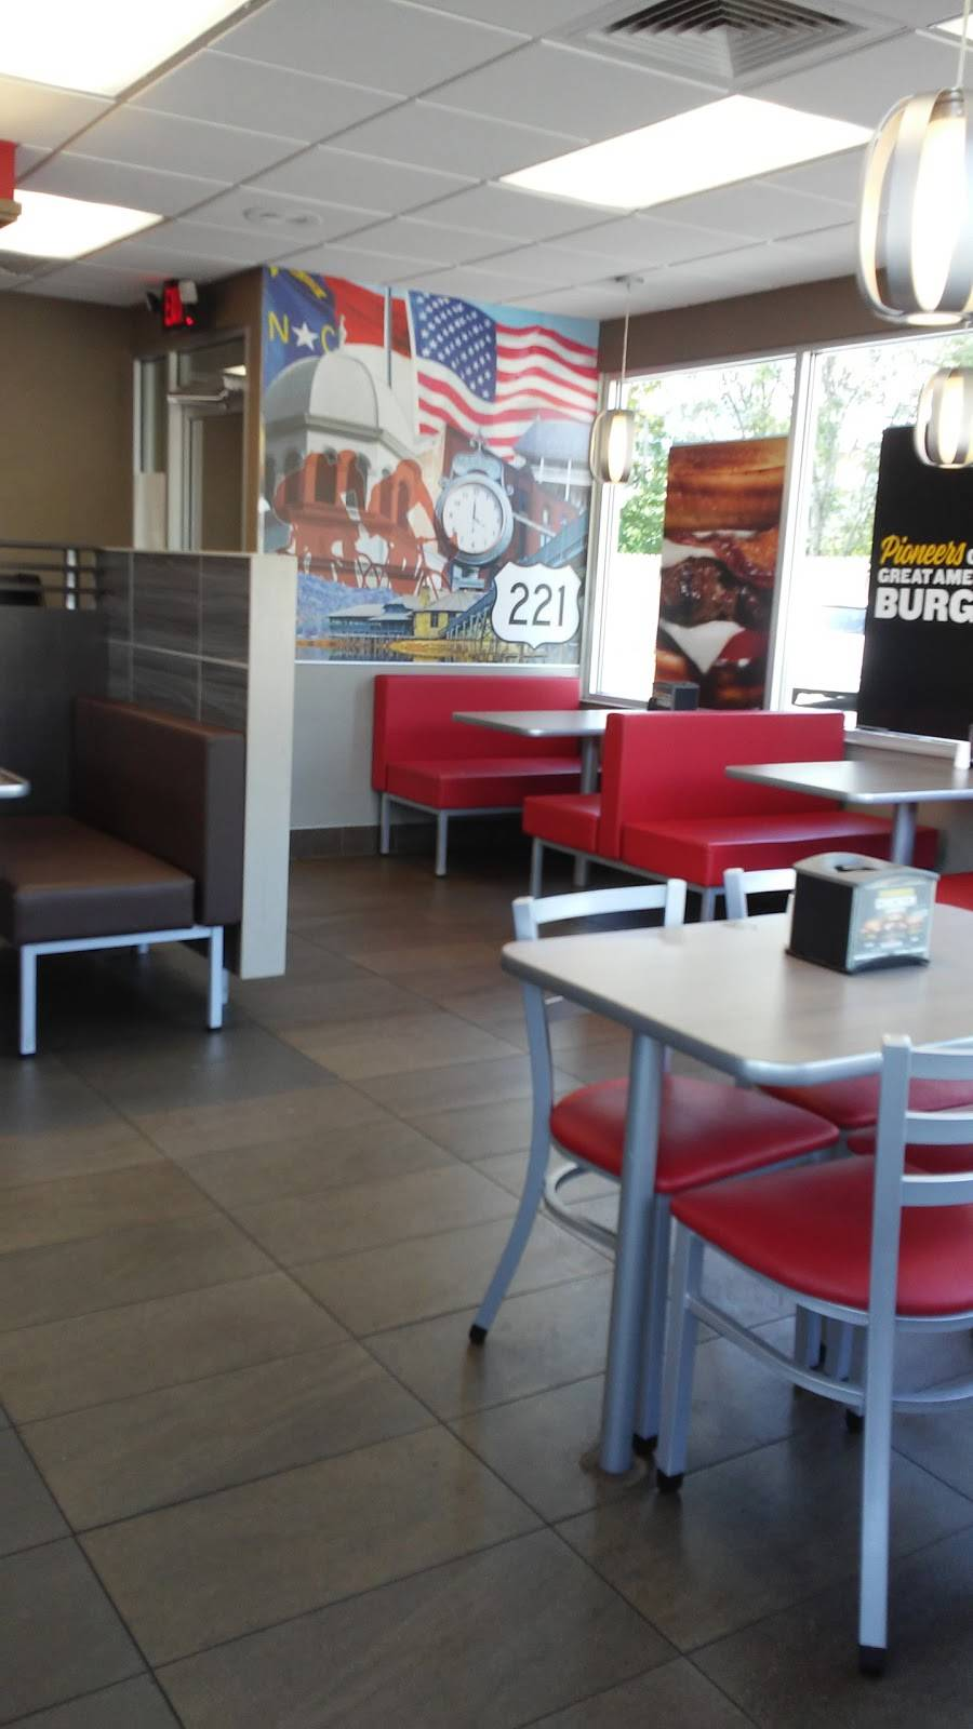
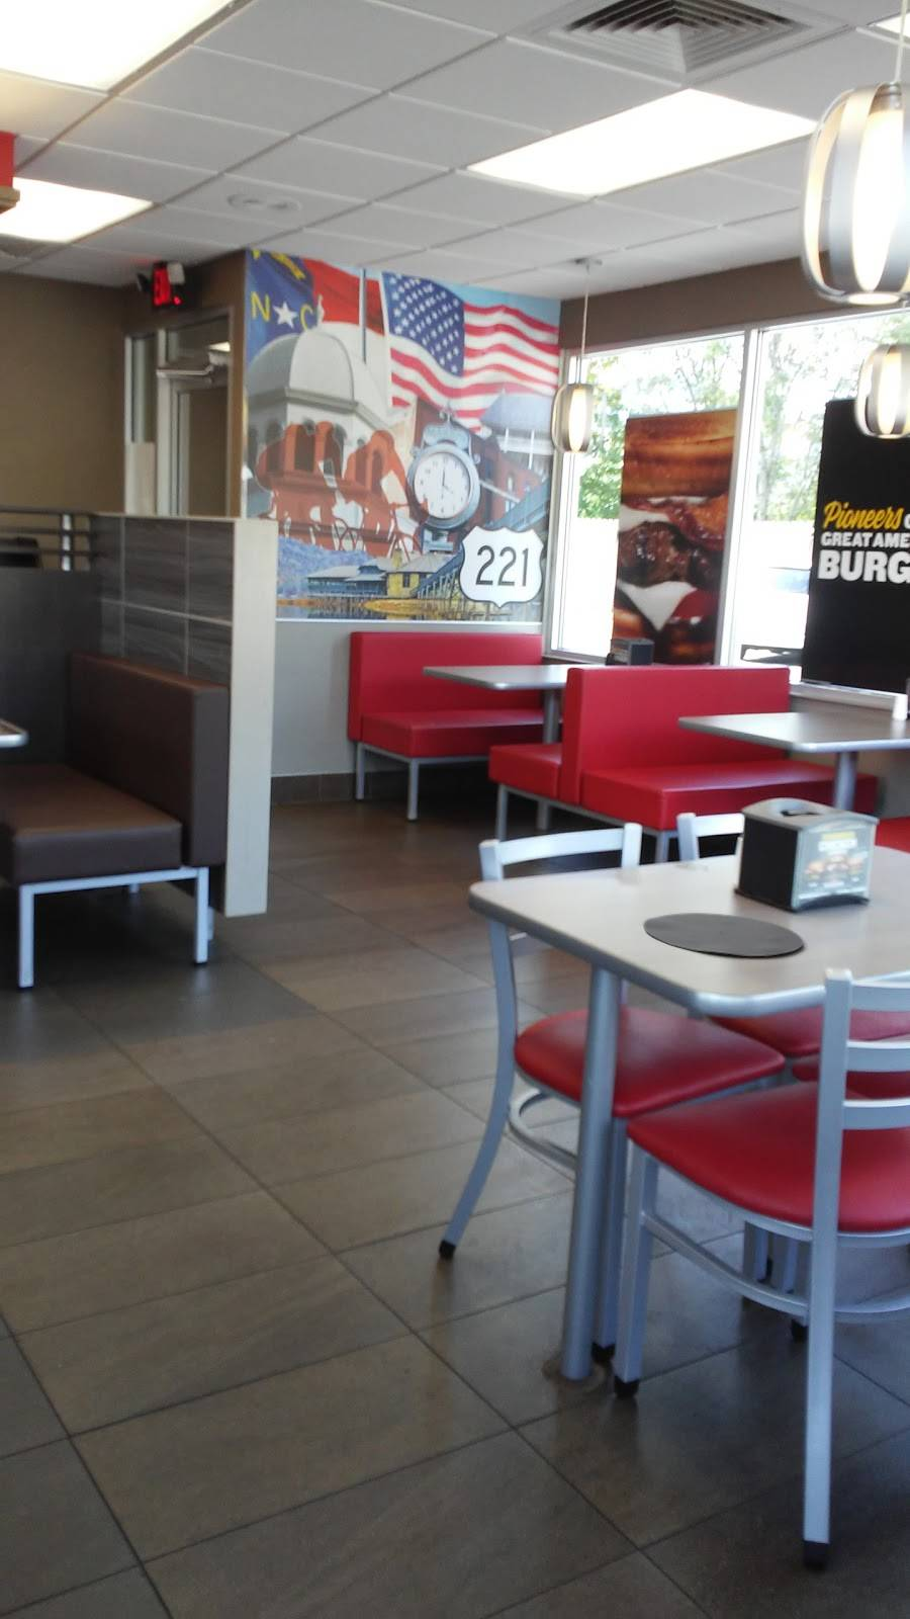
+ plate [643,912,804,957]
